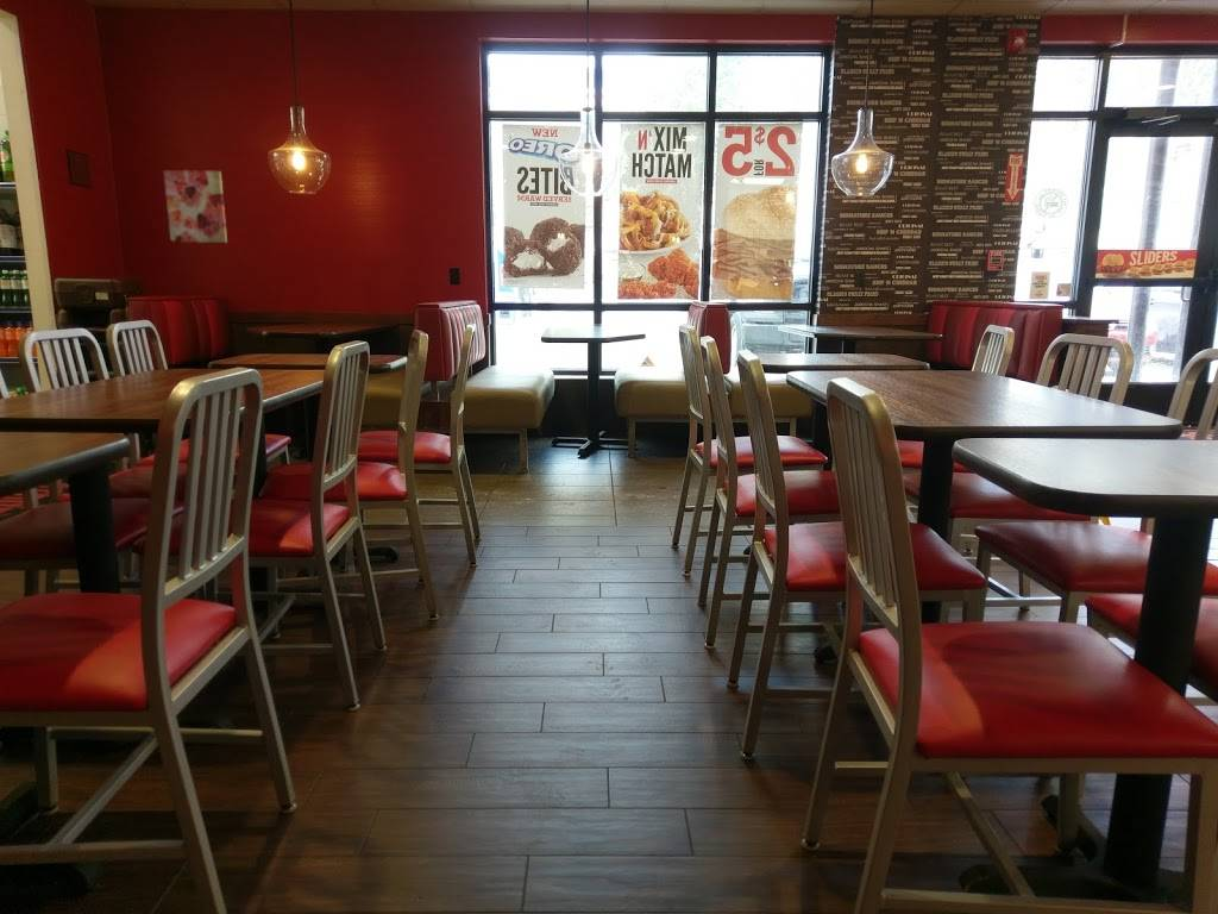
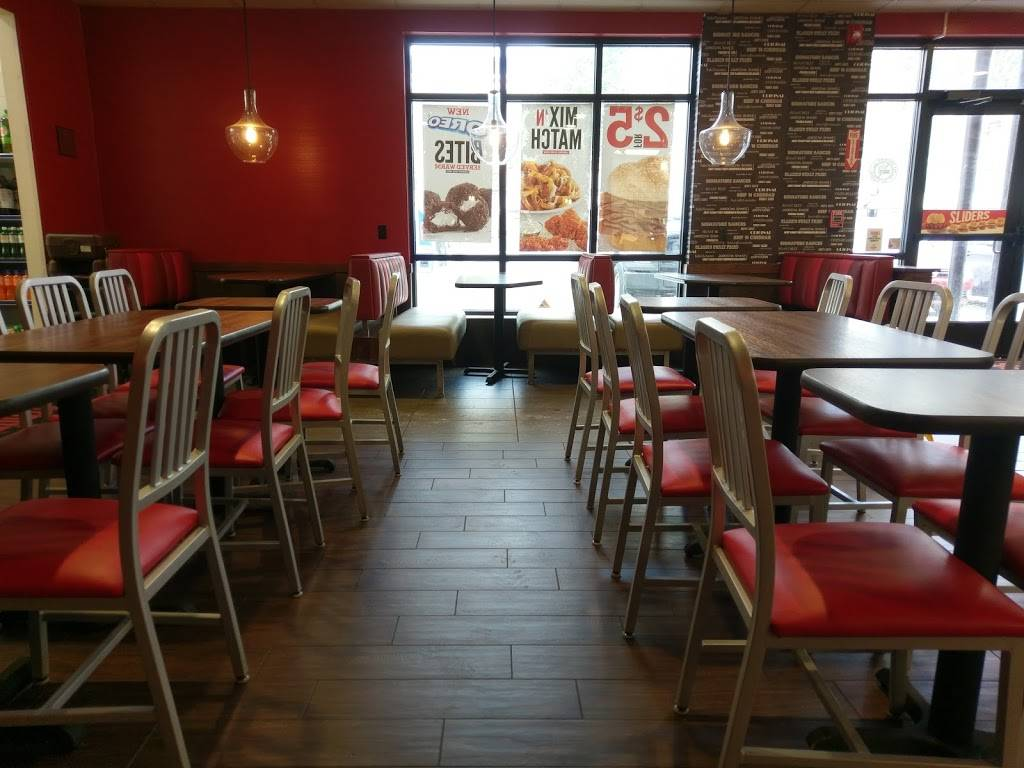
- wall art [163,169,228,244]
